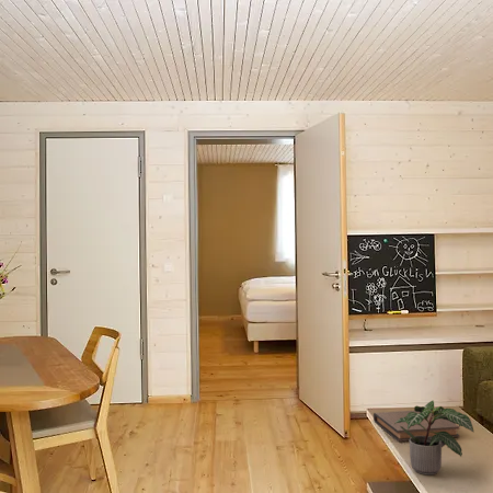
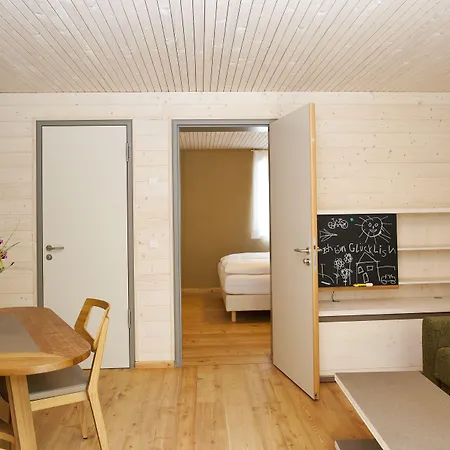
- book [372,410,461,443]
- potted plant [394,400,475,475]
